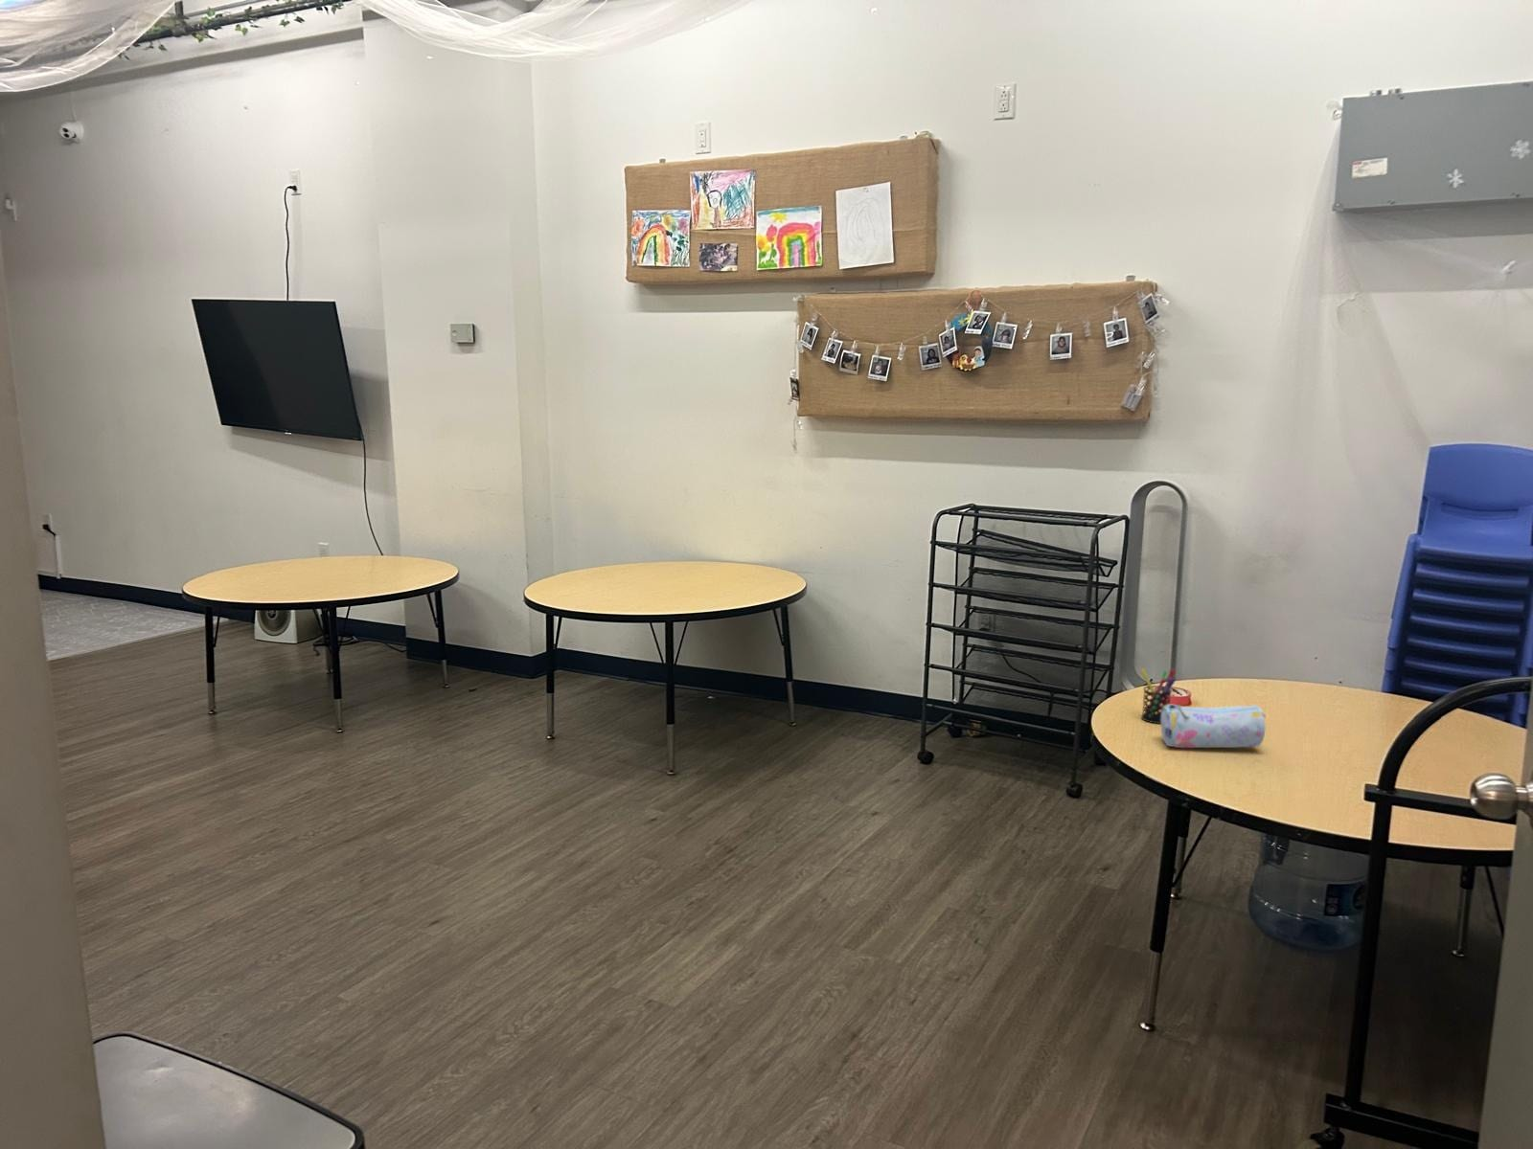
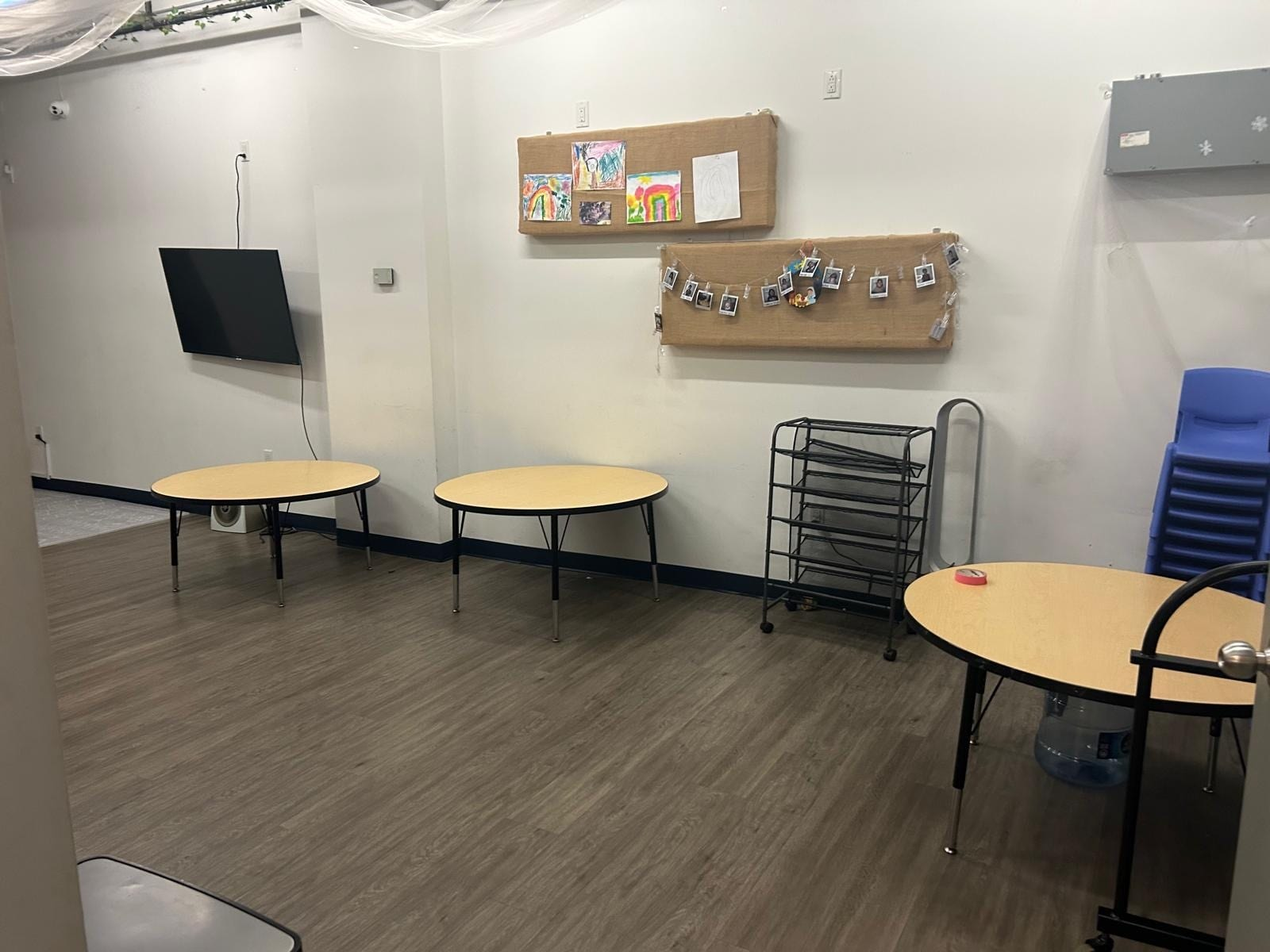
- pen holder [1141,669,1176,725]
- pencil case [1160,704,1266,748]
